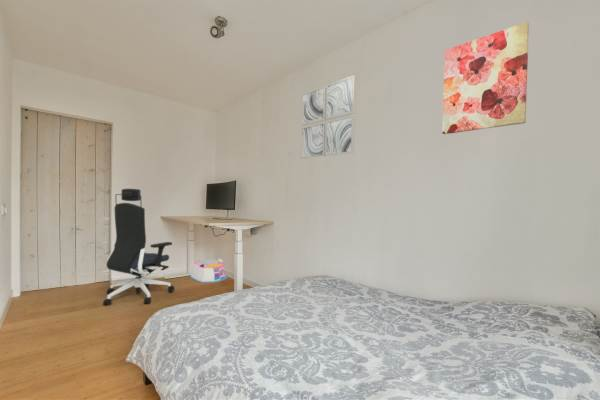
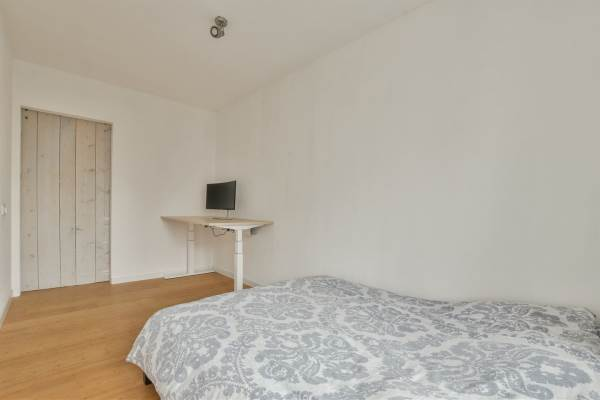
- storage bin [188,258,228,283]
- wall art [441,21,530,135]
- wall art [300,74,357,160]
- office chair [102,188,176,307]
